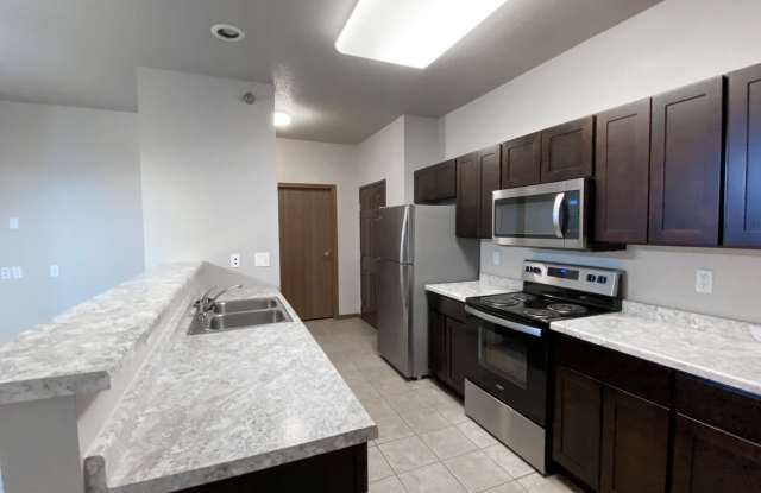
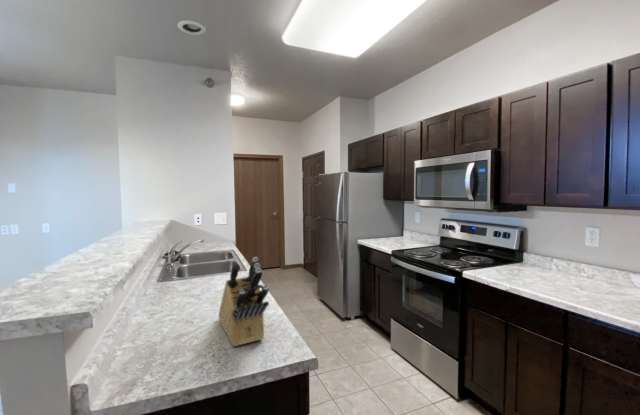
+ knife block [218,256,270,347]
